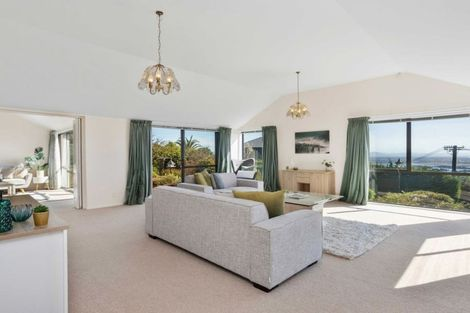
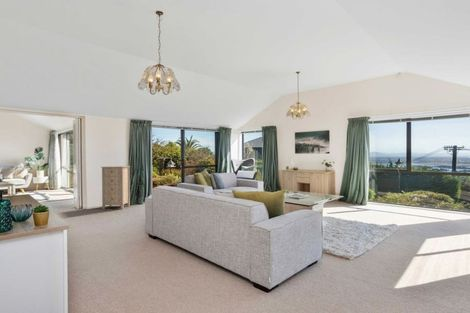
+ storage cabinet [100,165,131,210]
